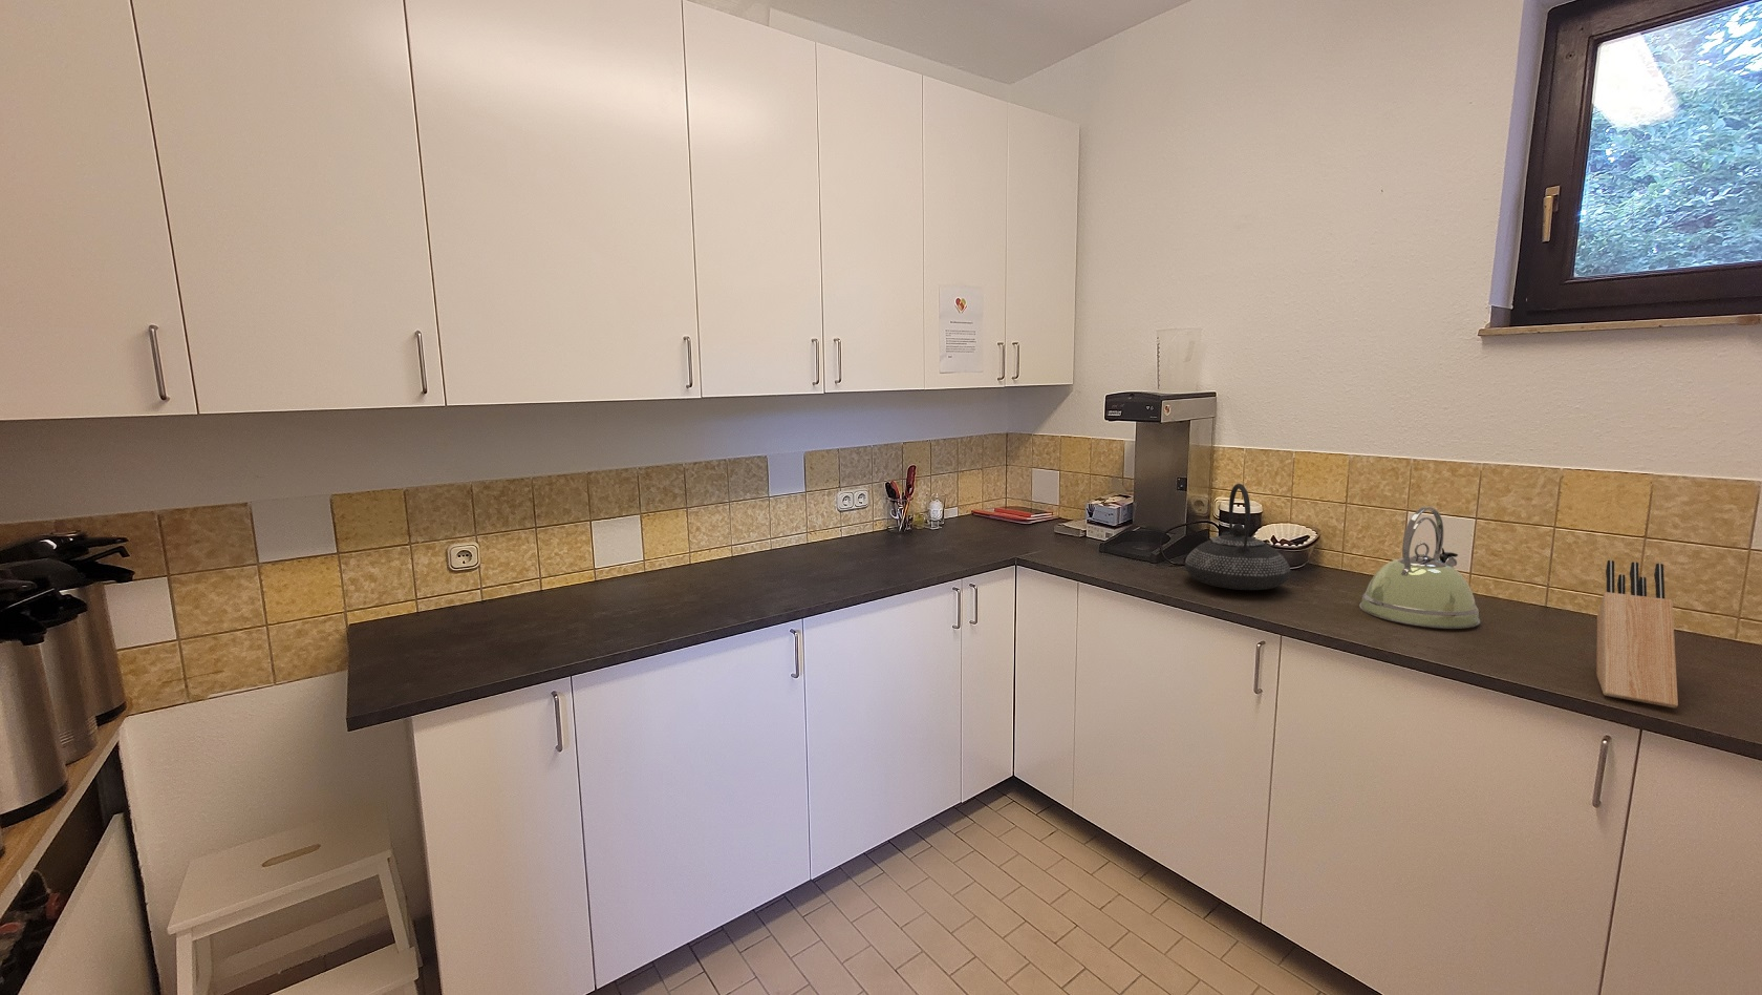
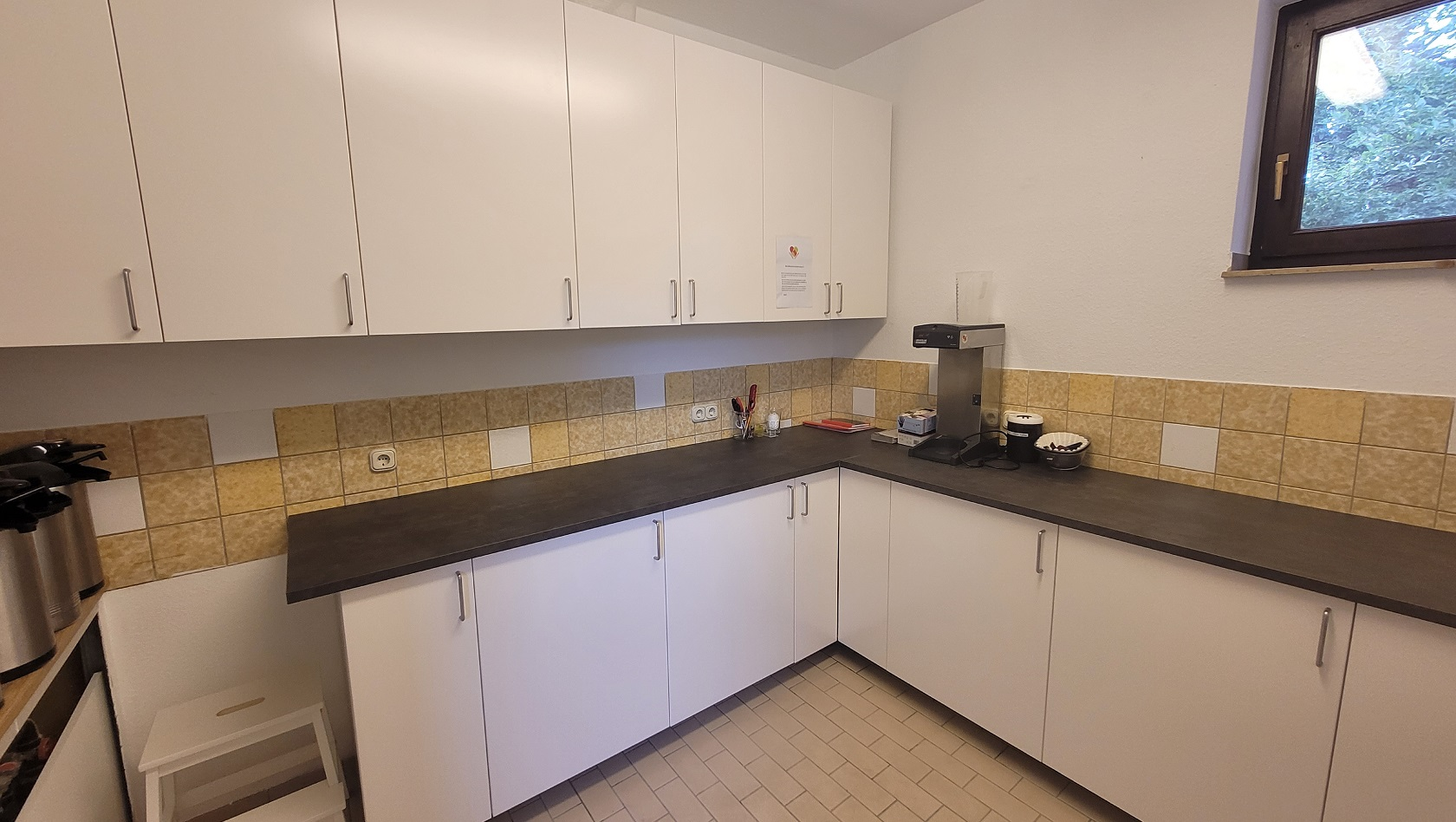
- knife block [1595,559,1680,709]
- teapot [1184,483,1291,591]
- kettle [1358,506,1481,629]
